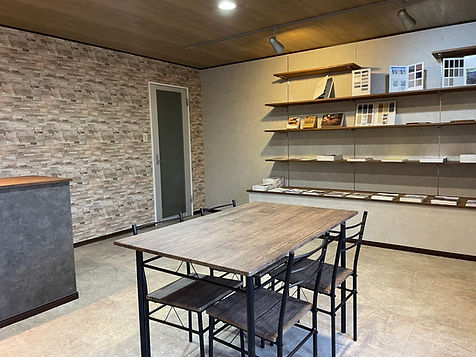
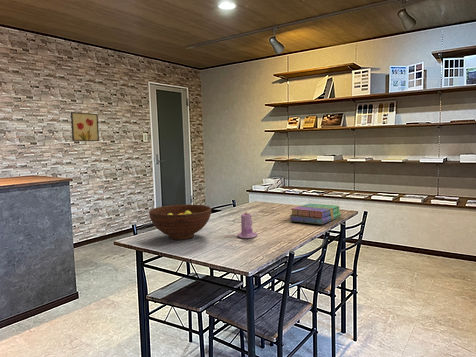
+ candle [236,211,259,239]
+ wall art [70,111,100,142]
+ books [288,202,342,225]
+ fruit bowl [148,204,212,240]
